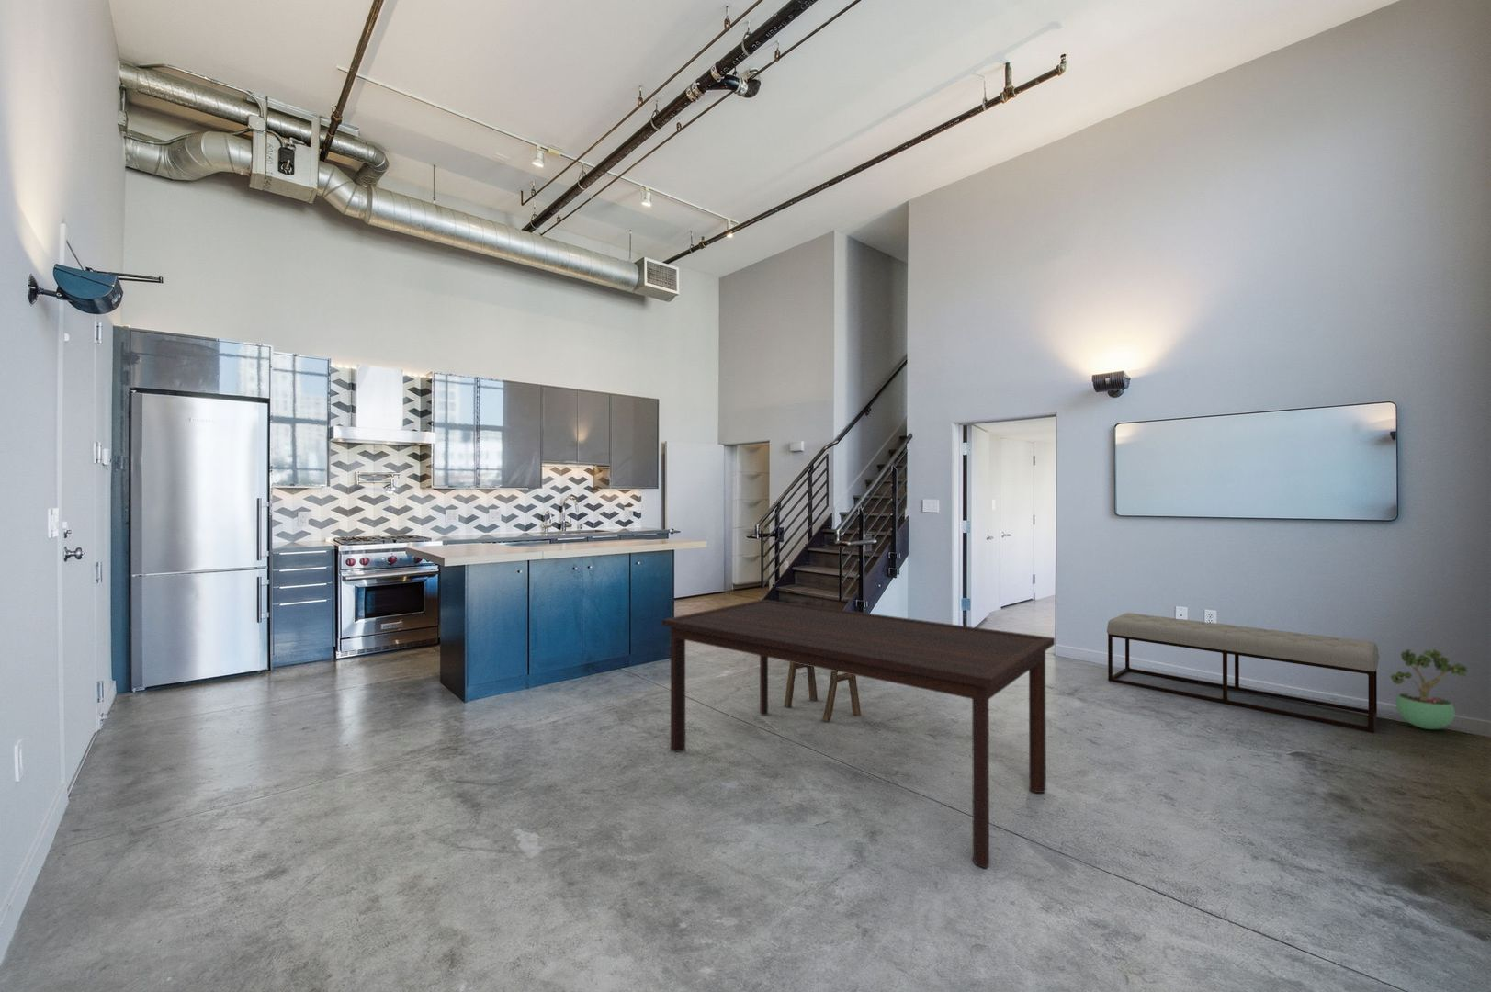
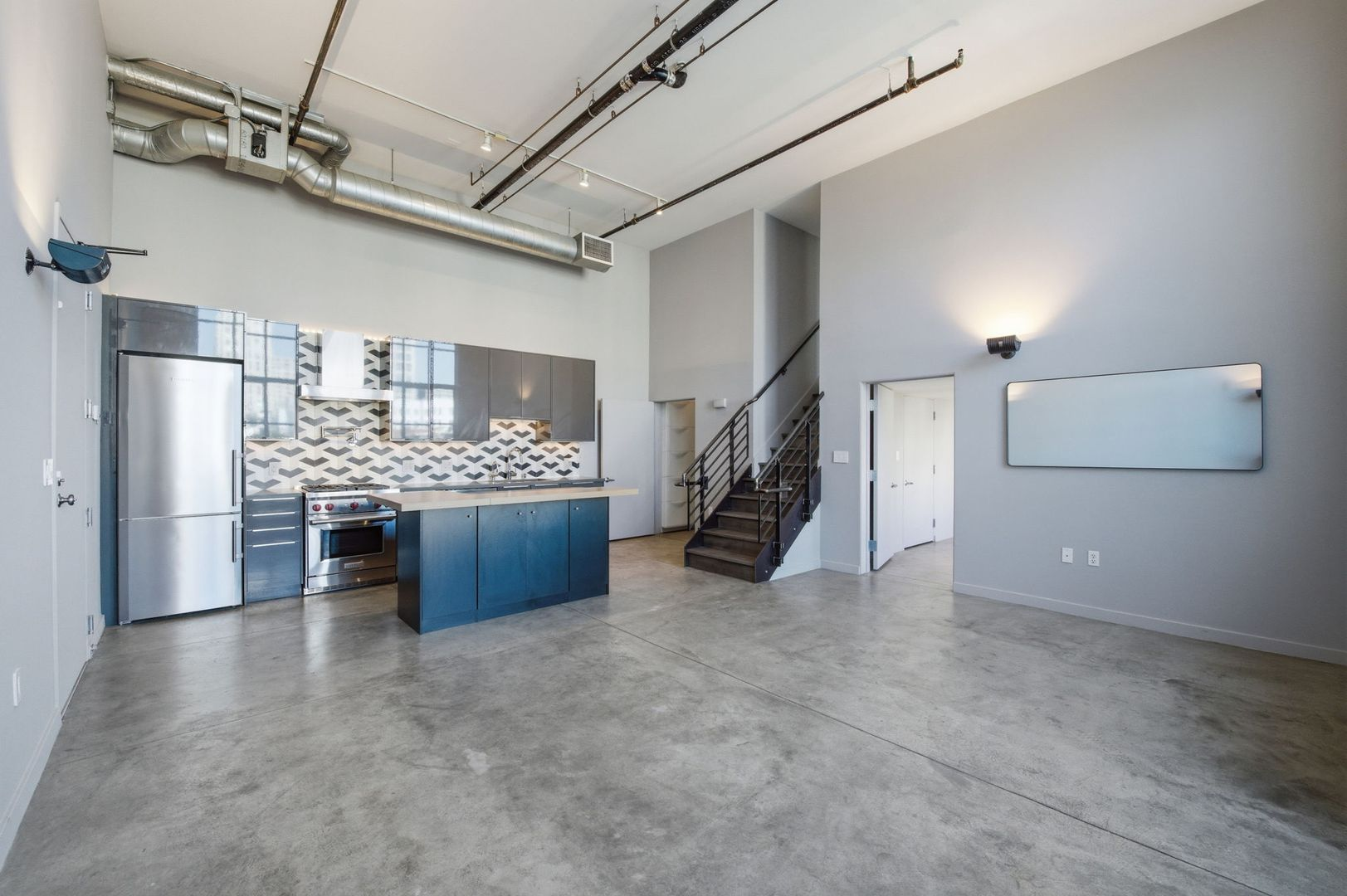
- dining table [662,599,1056,870]
- stool [784,661,861,722]
- potted plant [1389,649,1468,731]
- bench [1106,612,1380,733]
